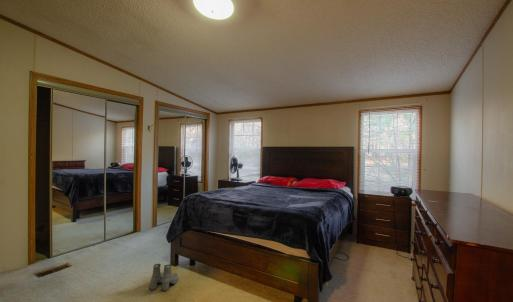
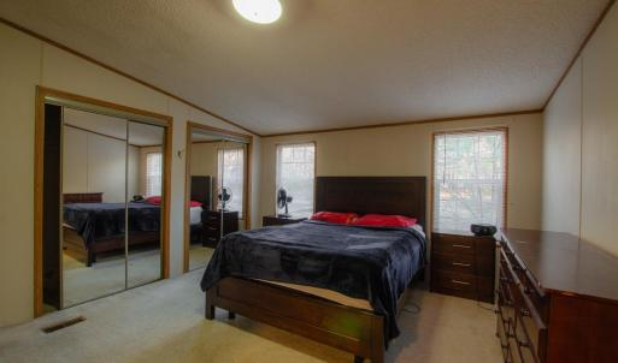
- boots [150,263,179,292]
